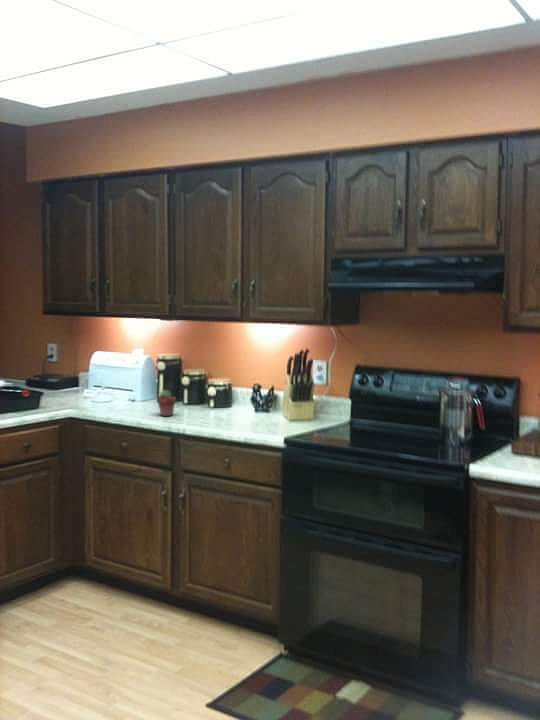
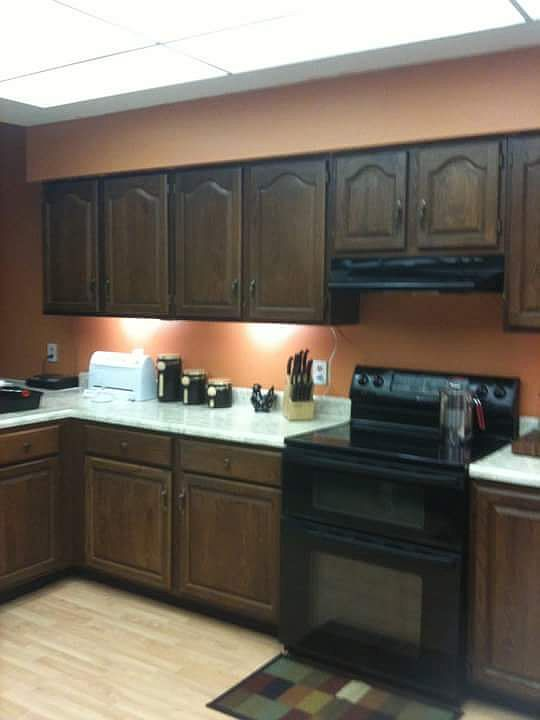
- potted succulent [156,389,177,417]
